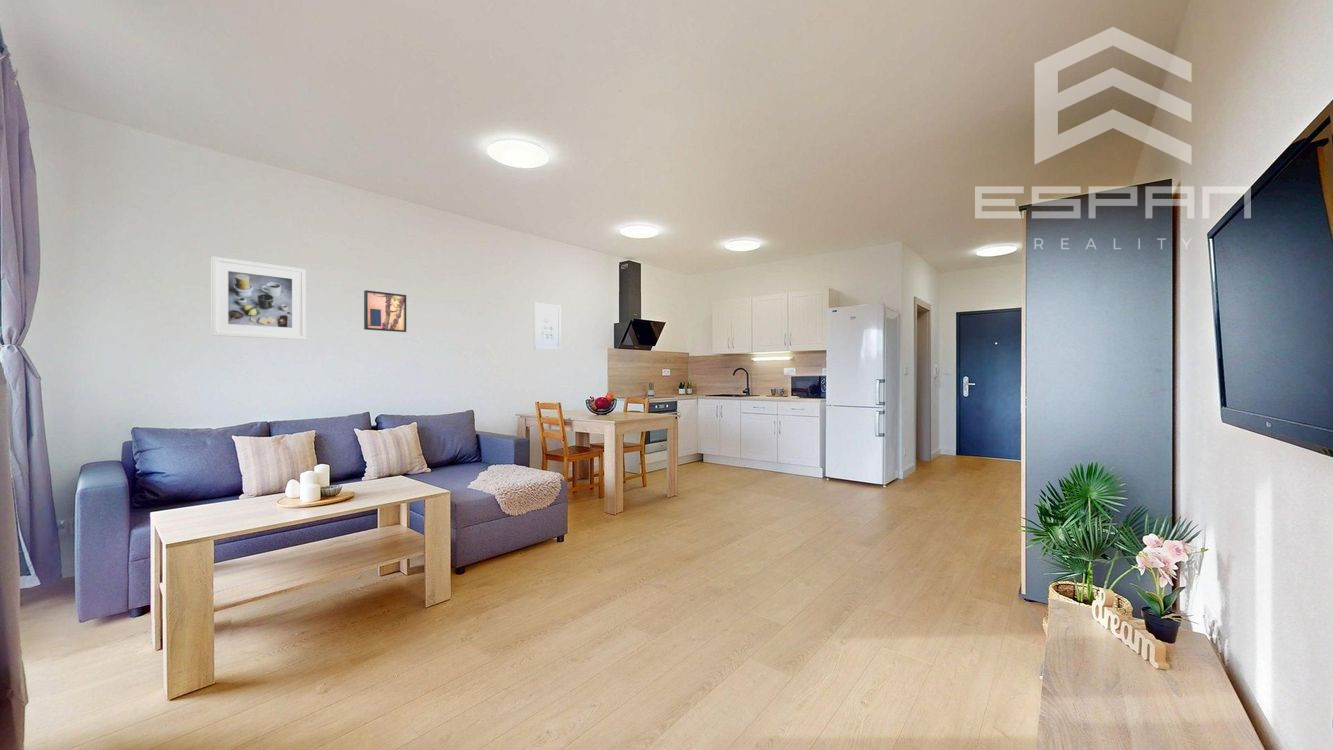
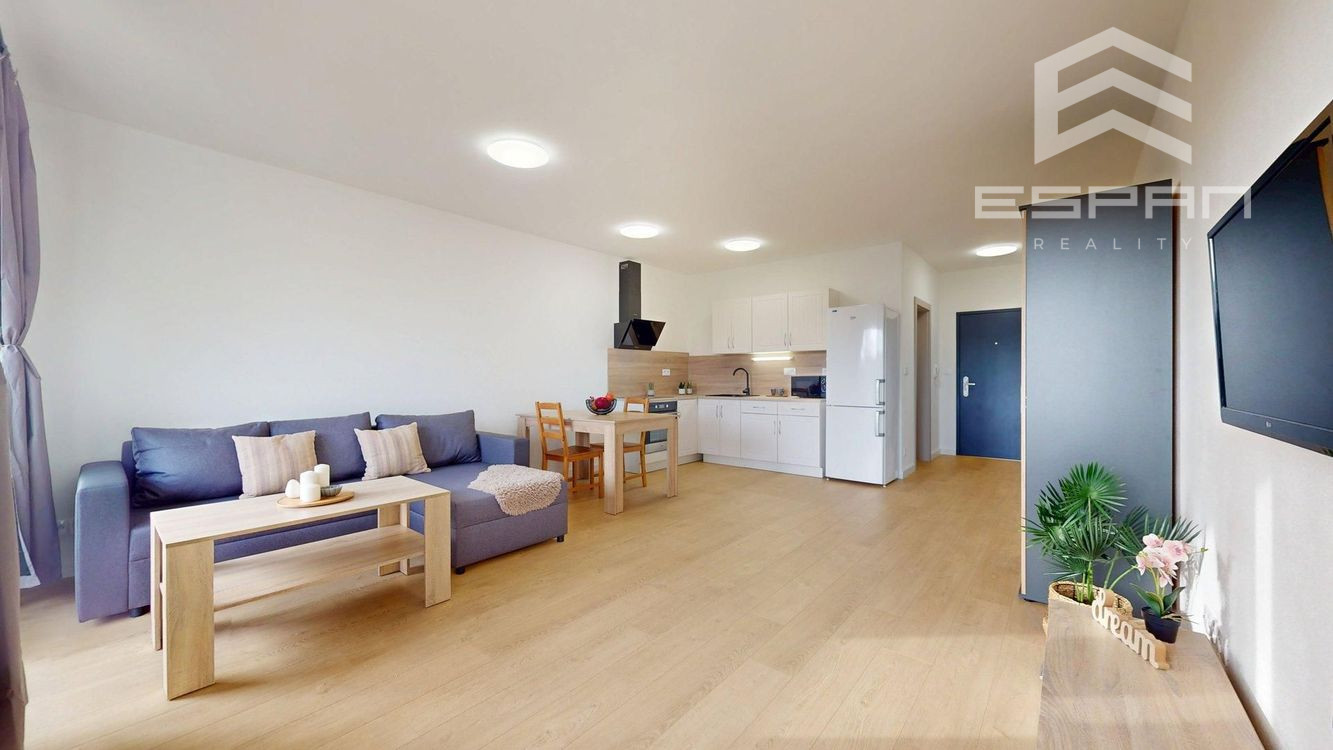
- wall art [533,302,561,351]
- wall art [363,289,407,333]
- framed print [211,256,307,341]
